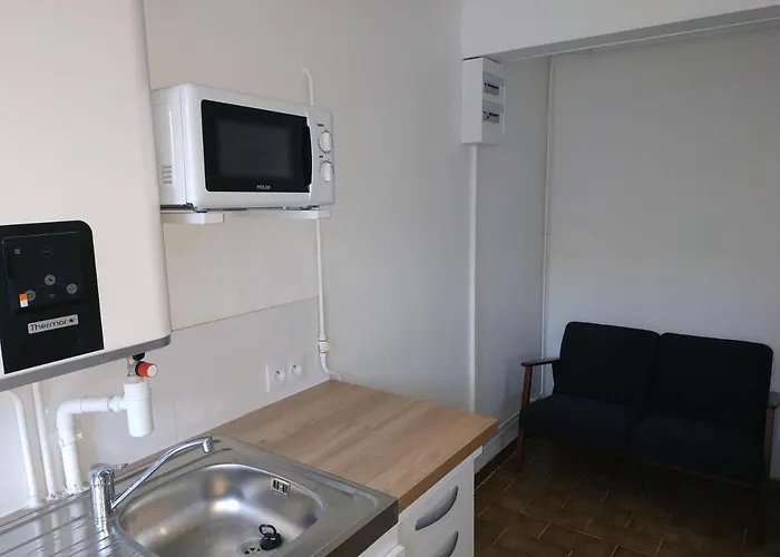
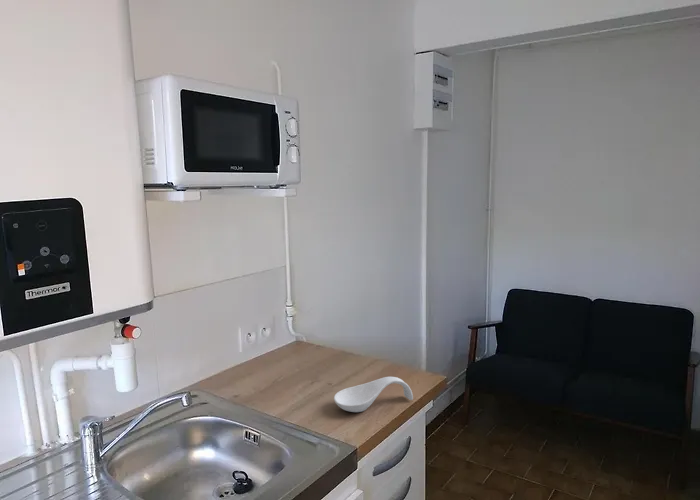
+ spoon rest [333,376,414,413]
